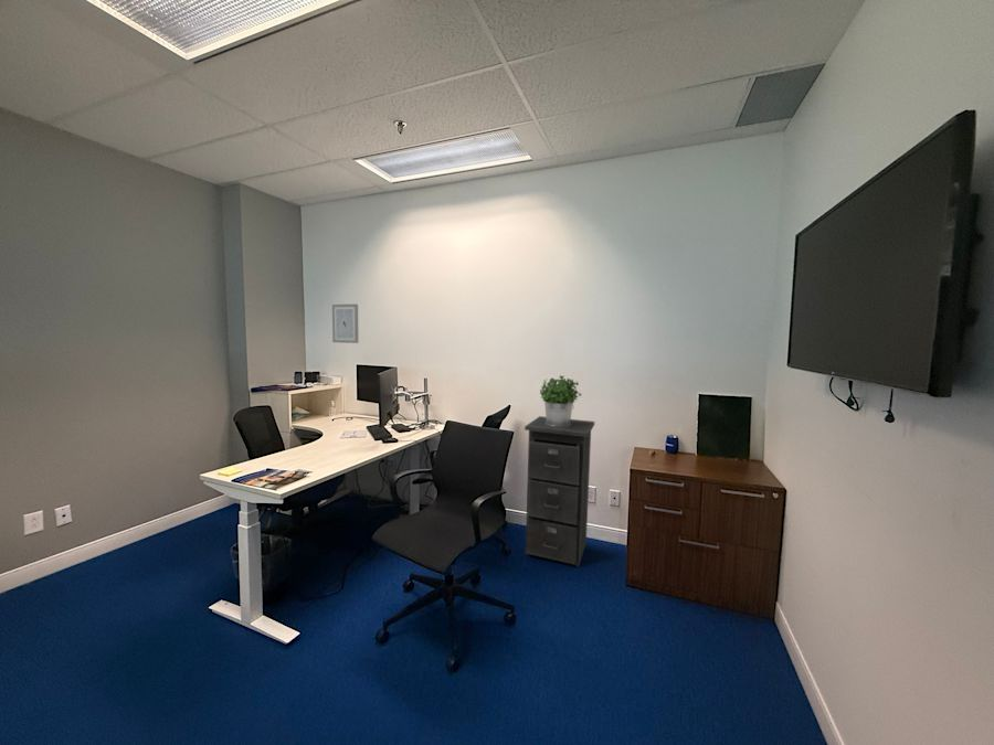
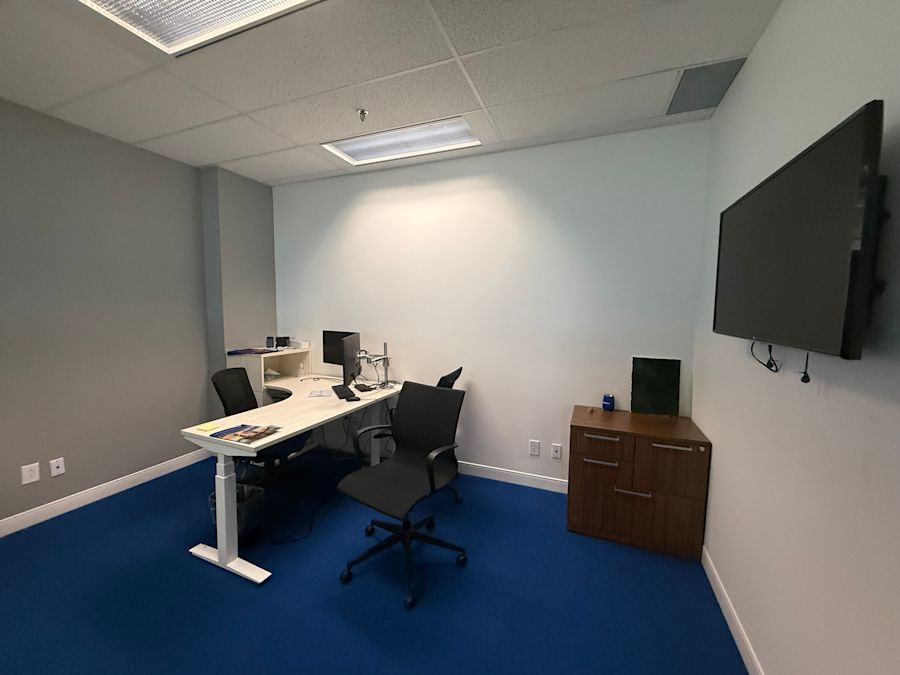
- wall art [331,304,360,344]
- filing cabinet [524,415,595,567]
- potted plant [539,375,583,427]
